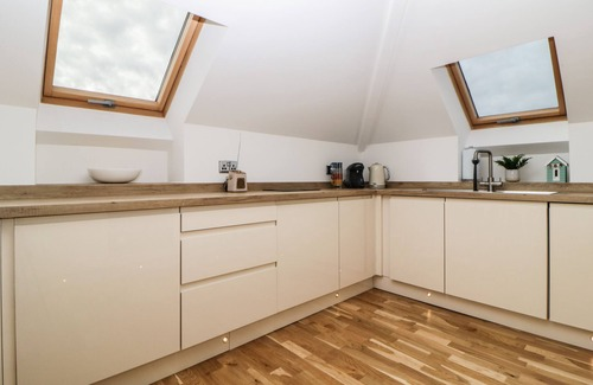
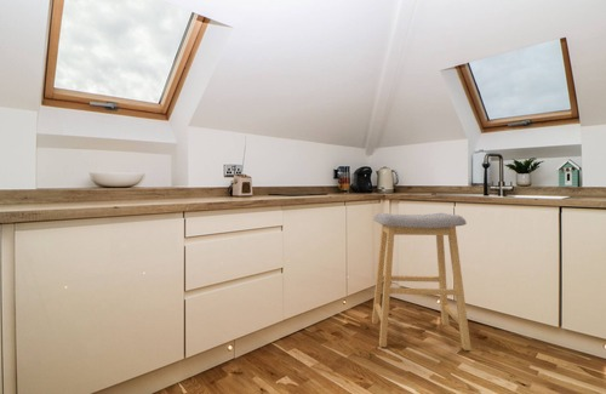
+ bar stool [371,212,471,352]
